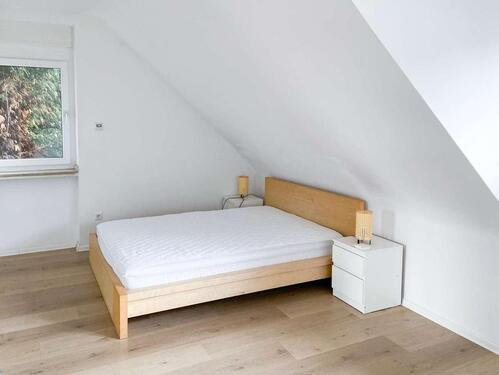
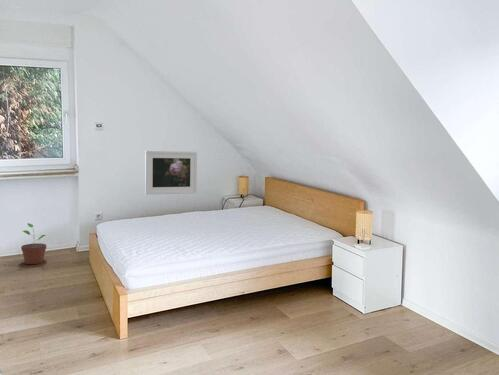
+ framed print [144,150,198,196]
+ potted plant [20,222,47,265]
